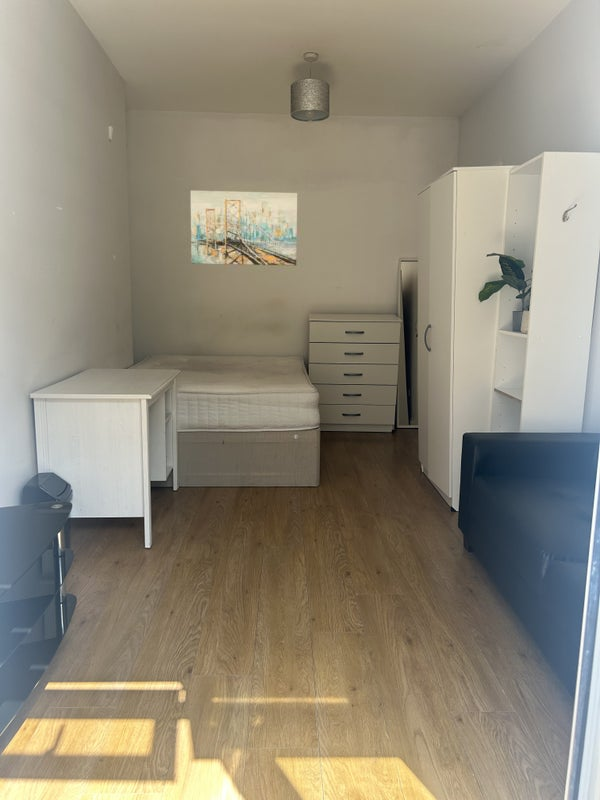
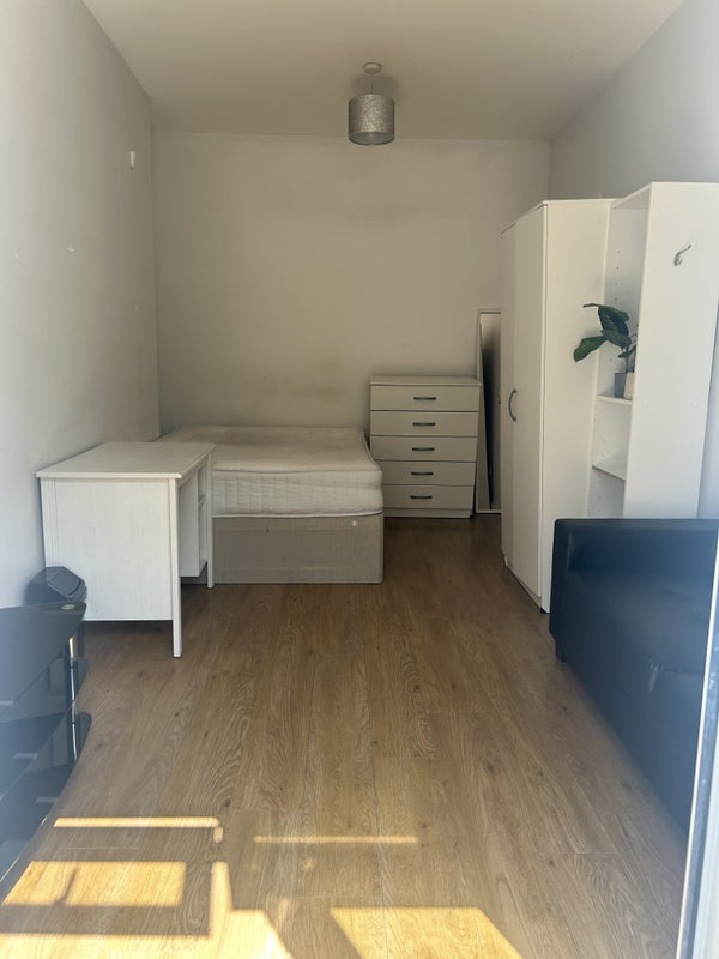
- wall art [190,190,298,267]
